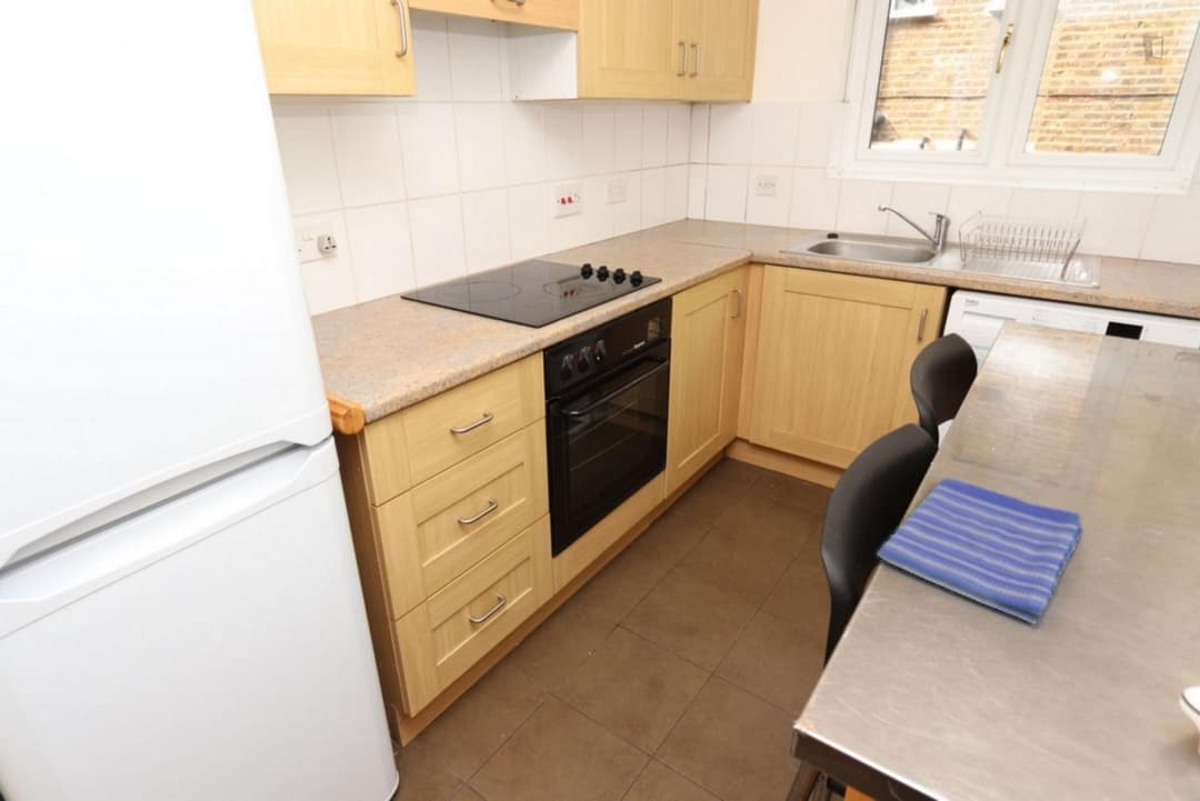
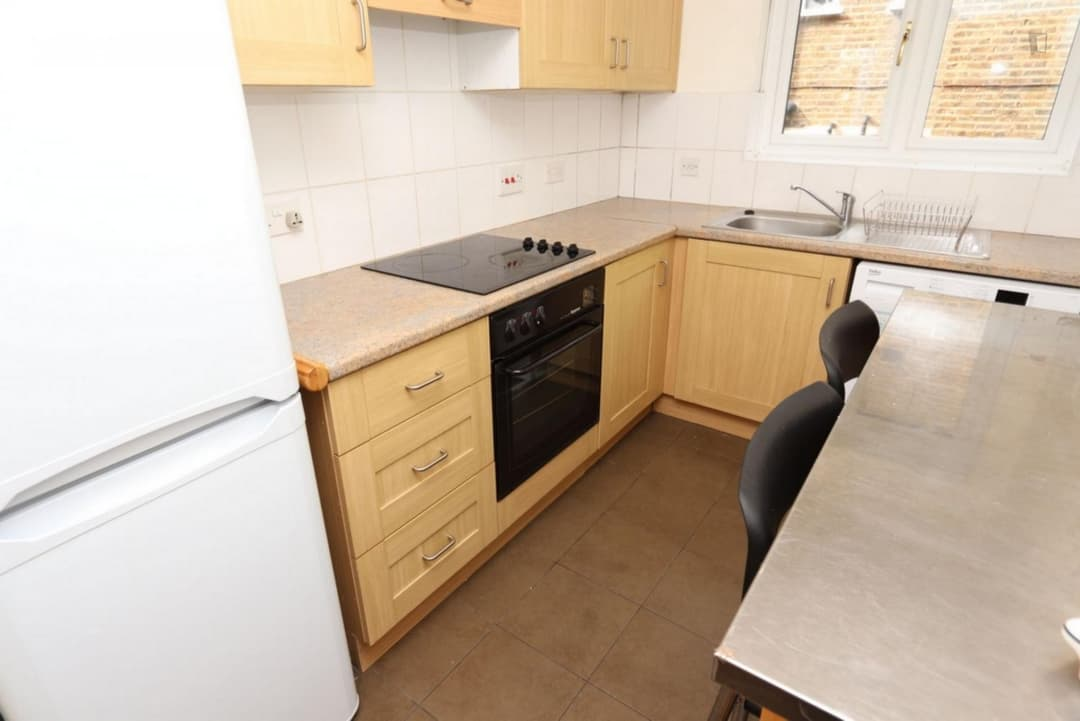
- dish towel [876,478,1084,625]
